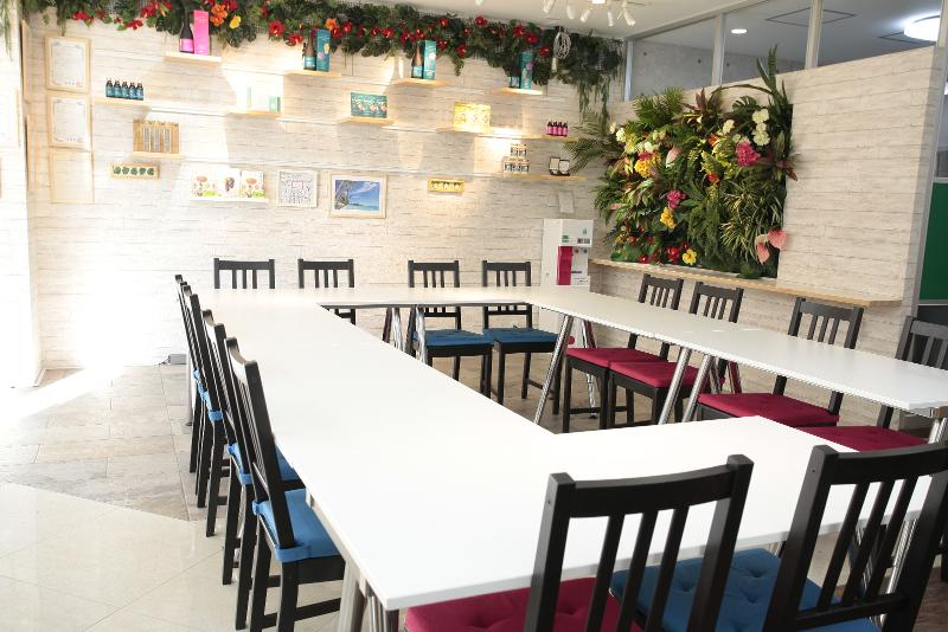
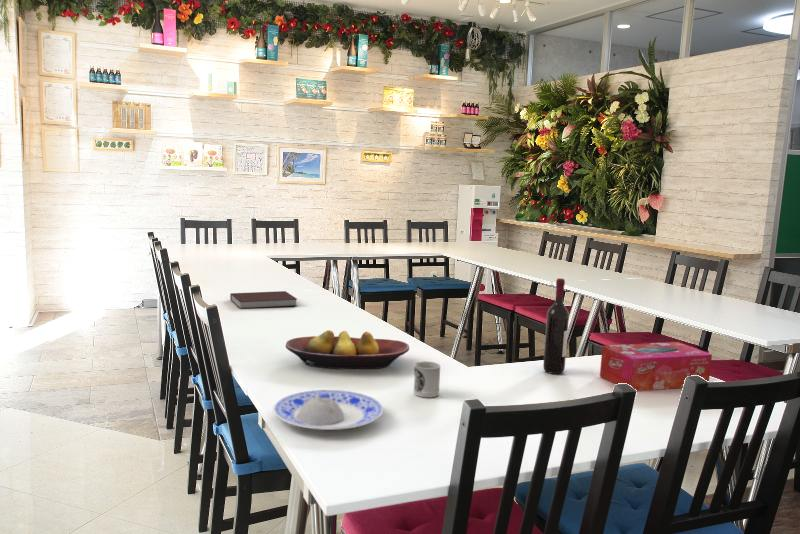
+ fruit bowl [285,329,410,370]
+ wine bottle [542,277,570,375]
+ tissue box [599,341,713,392]
+ notebook [229,290,298,310]
+ plate [272,389,384,431]
+ cup [413,361,441,399]
